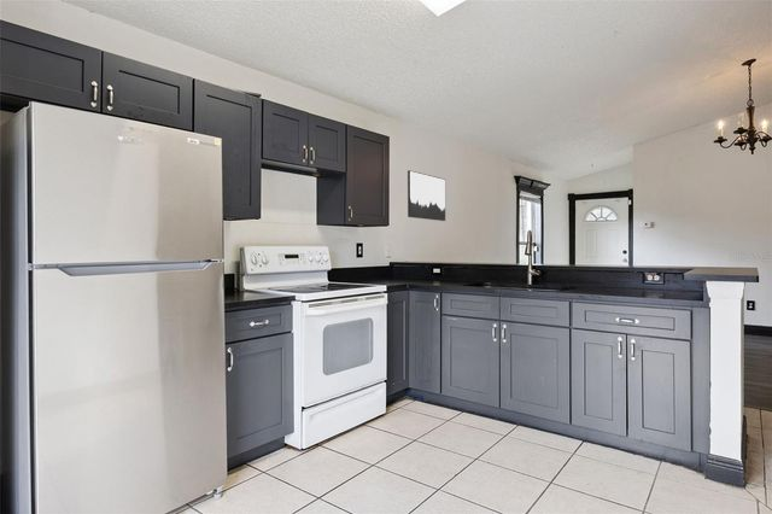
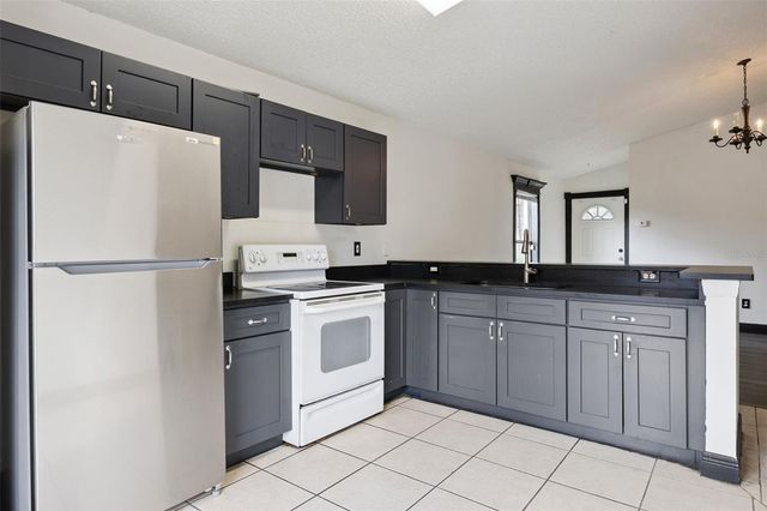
- wall art [407,169,446,222]
